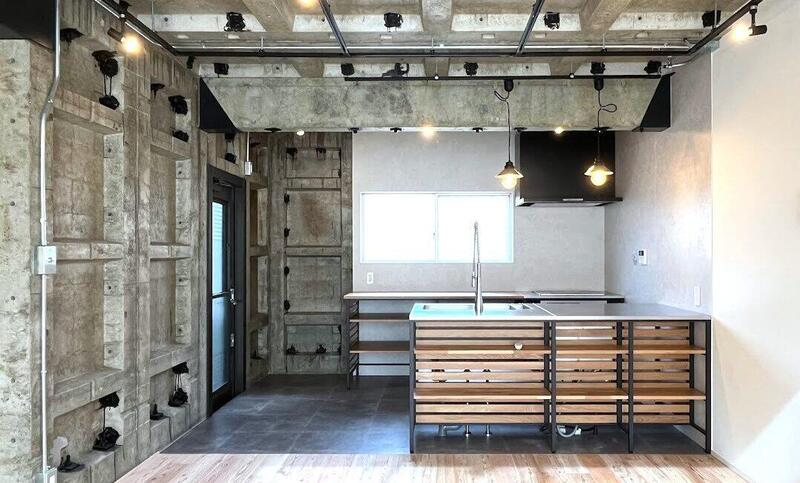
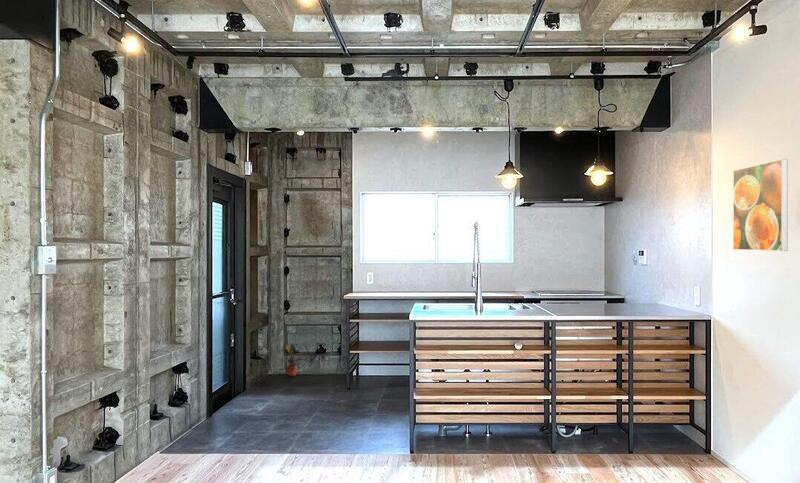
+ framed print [732,158,789,252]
+ potted plant [280,344,305,377]
